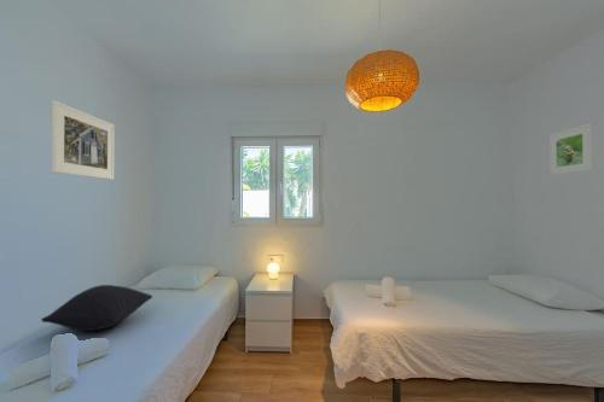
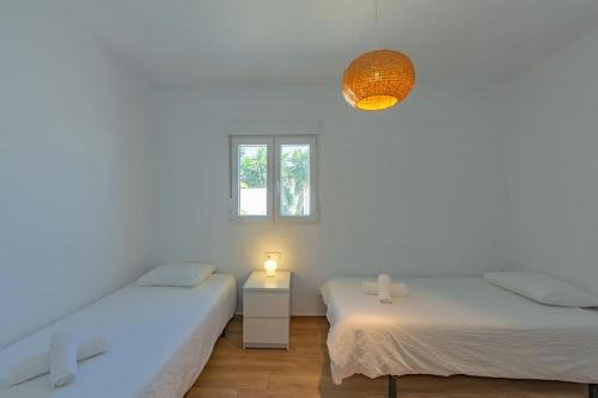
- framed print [548,123,594,176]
- pillow [40,284,153,332]
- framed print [51,99,116,181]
